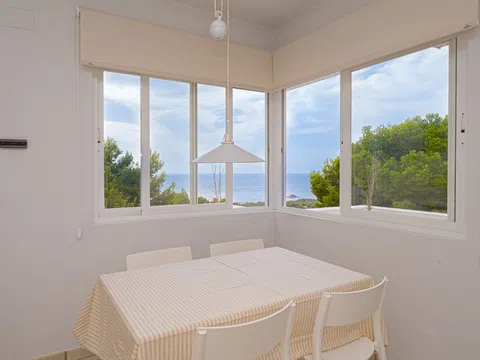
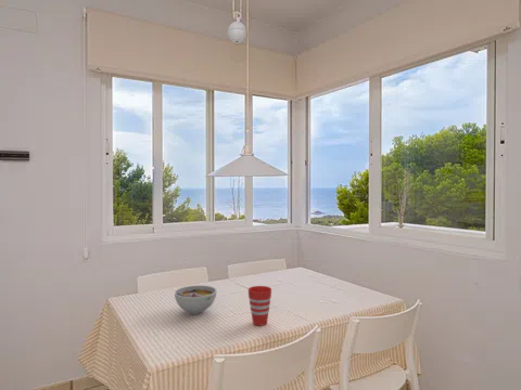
+ cup [247,285,272,327]
+ bowl [174,284,218,315]
